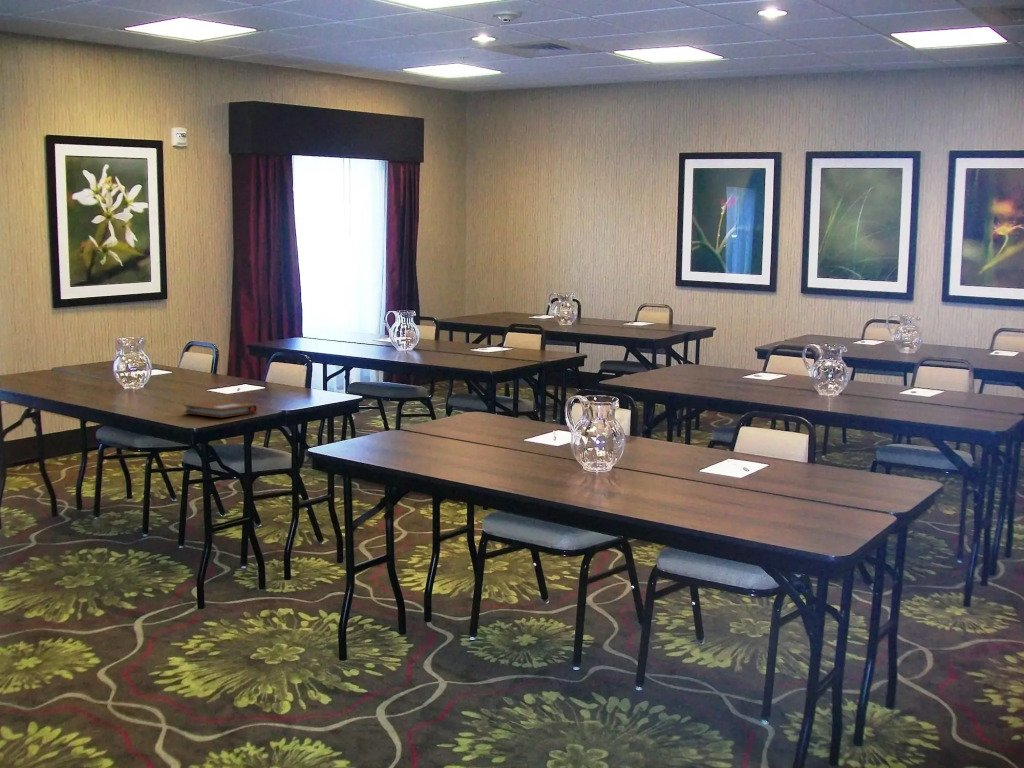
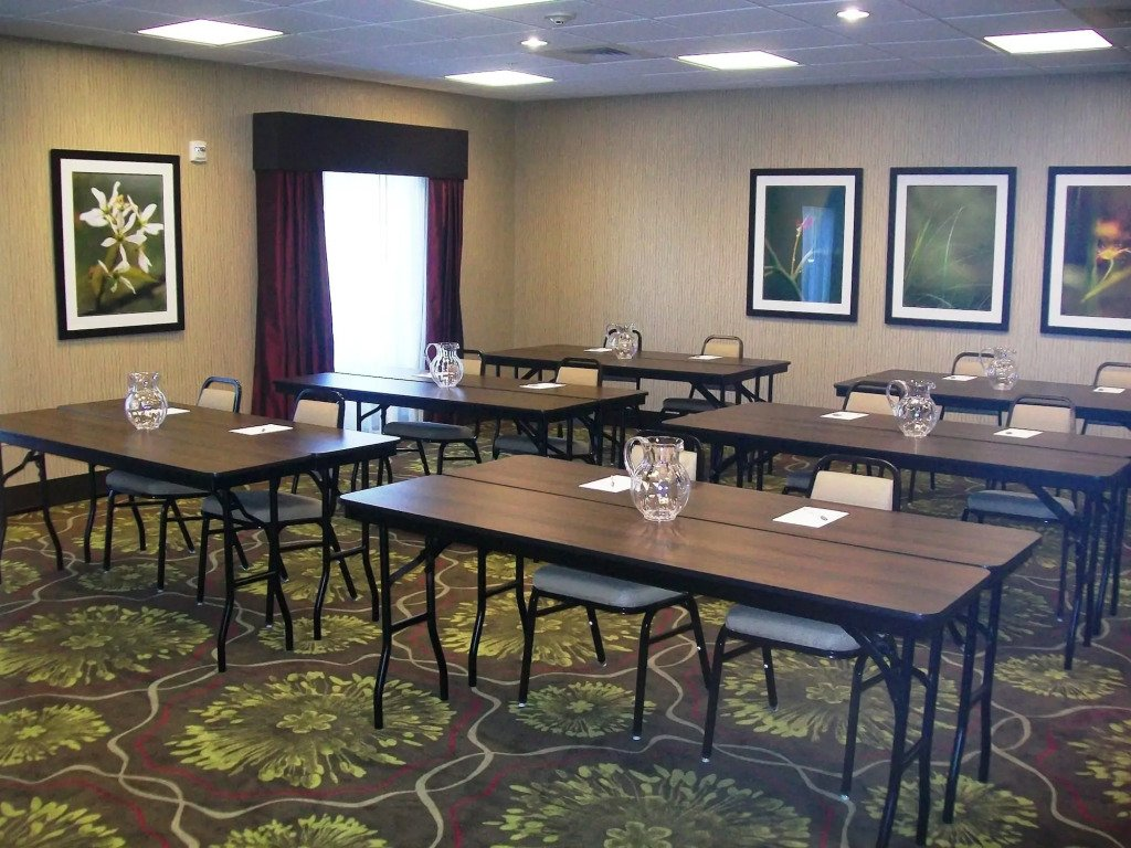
- notebook [182,400,258,418]
